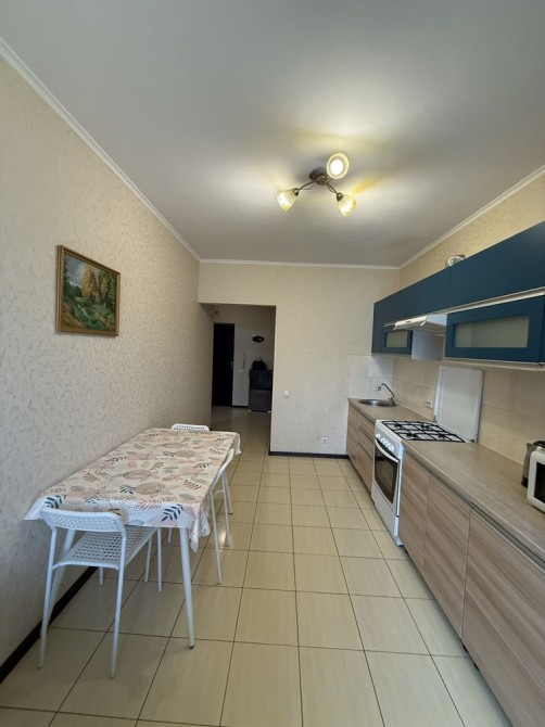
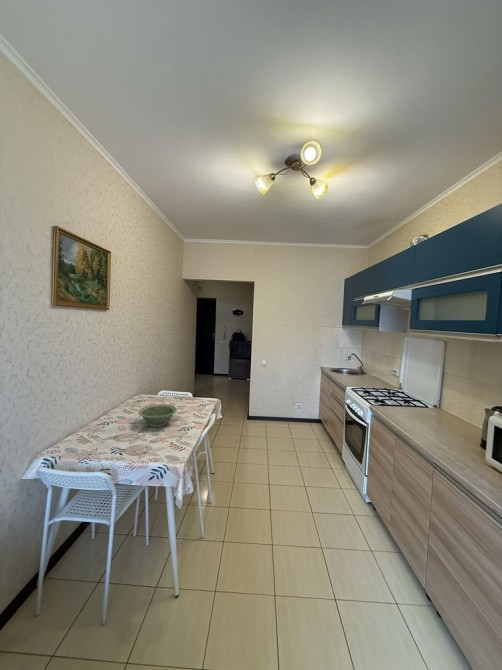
+ bowl [137,403,178,428]
